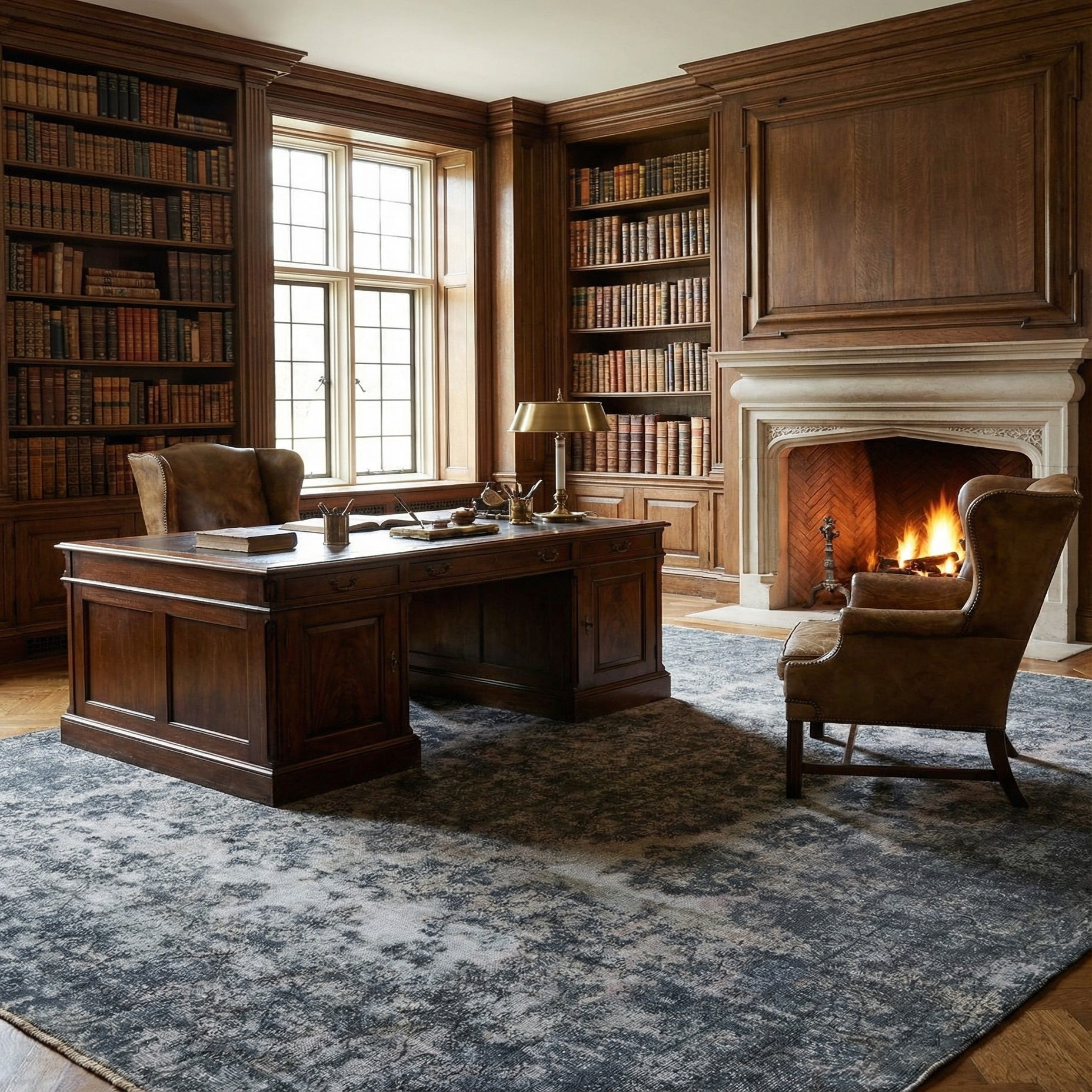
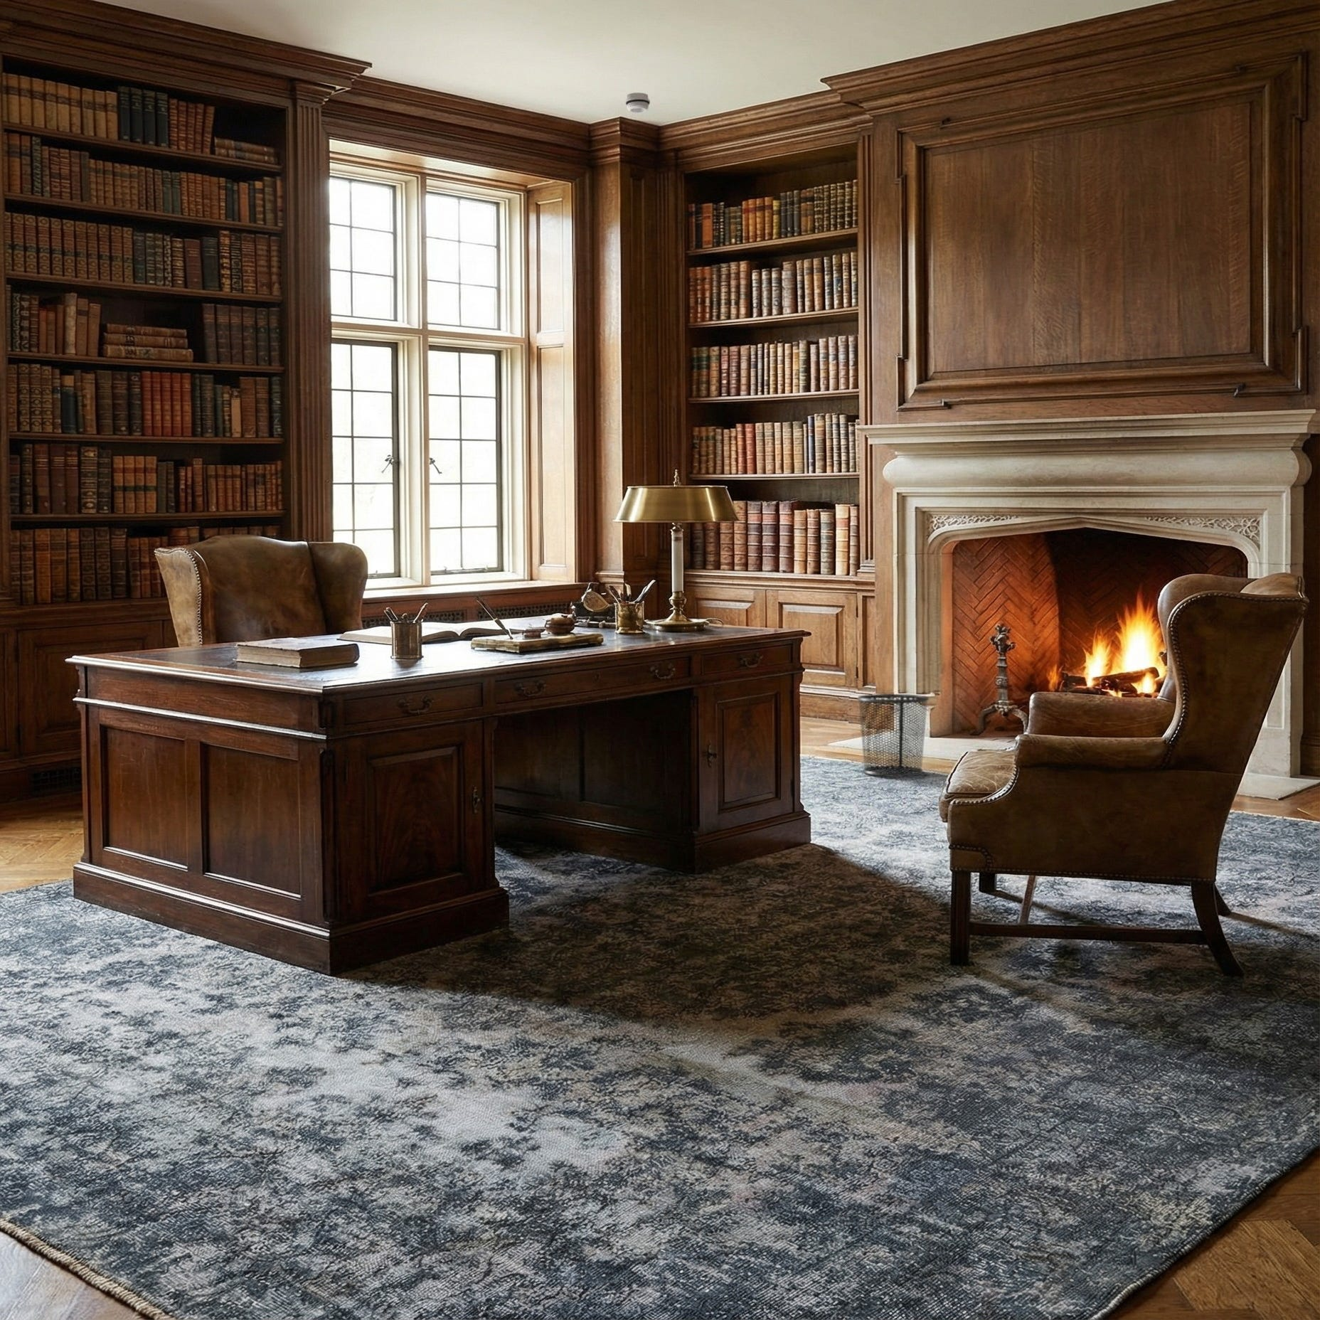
+ waste bin [856,694,930,777]
+ smoke detector [625,92,650,114]
